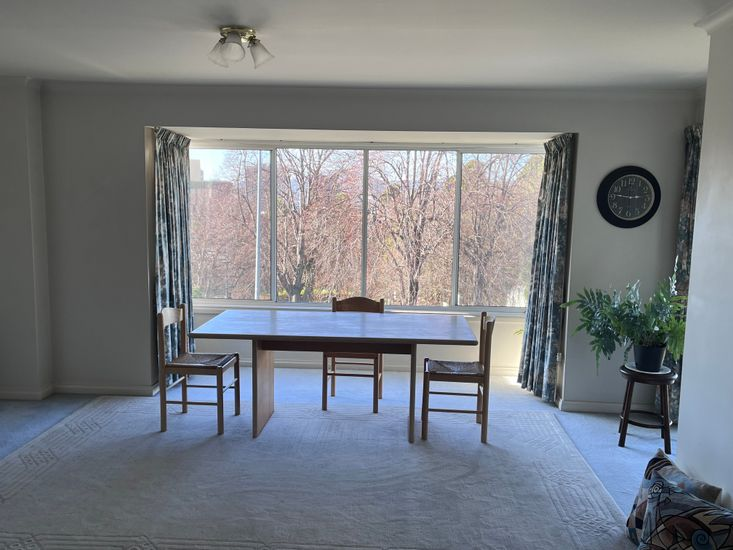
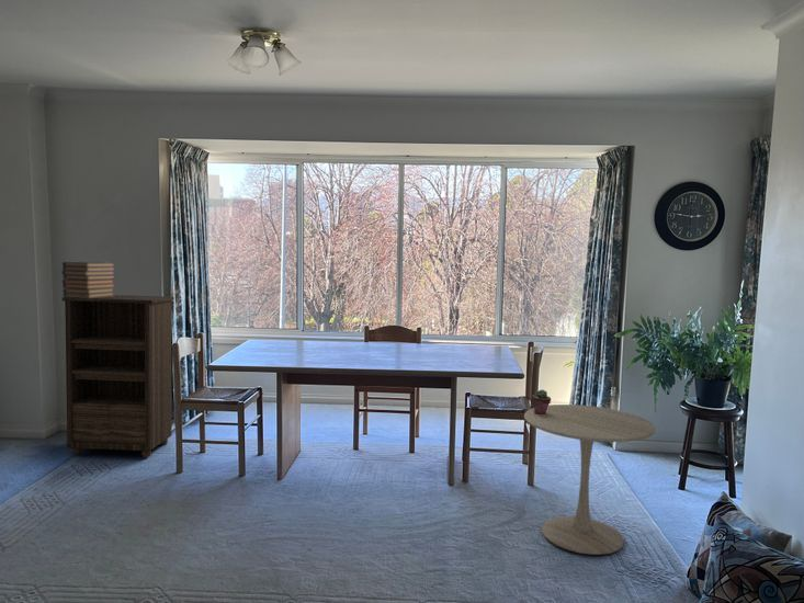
+ book stack [61,261,116,298]
+ bookshelf [61,294,175,458]
+ side table [523,403,656,556]
+ potted succulent [531,389,552,414]
